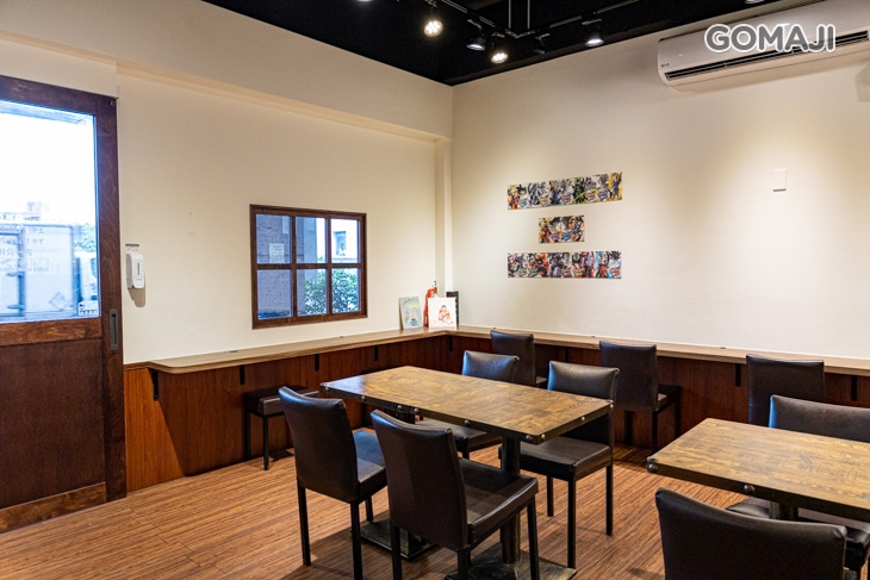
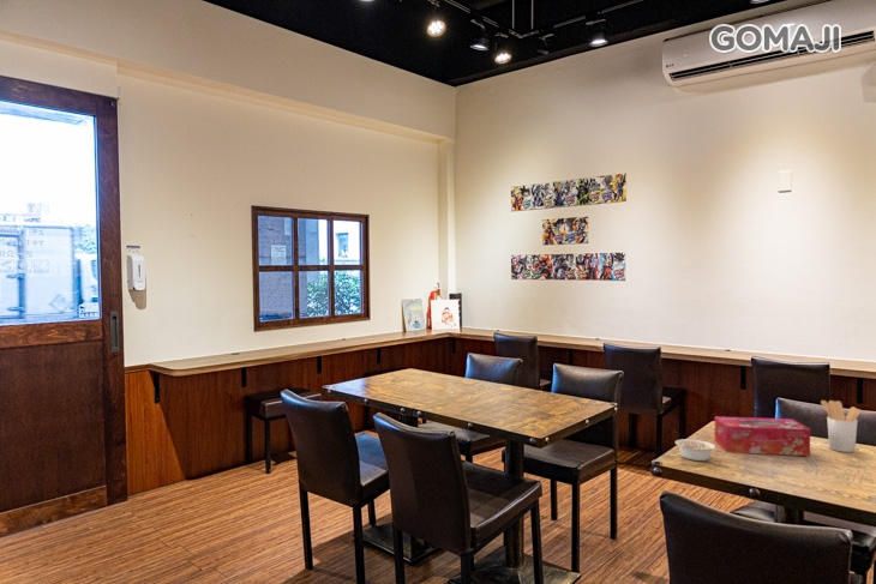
+ legume [674,438,716,462]
+ tissue box [714,415,811,457]
+ utensil holder [820,399,862,453]
